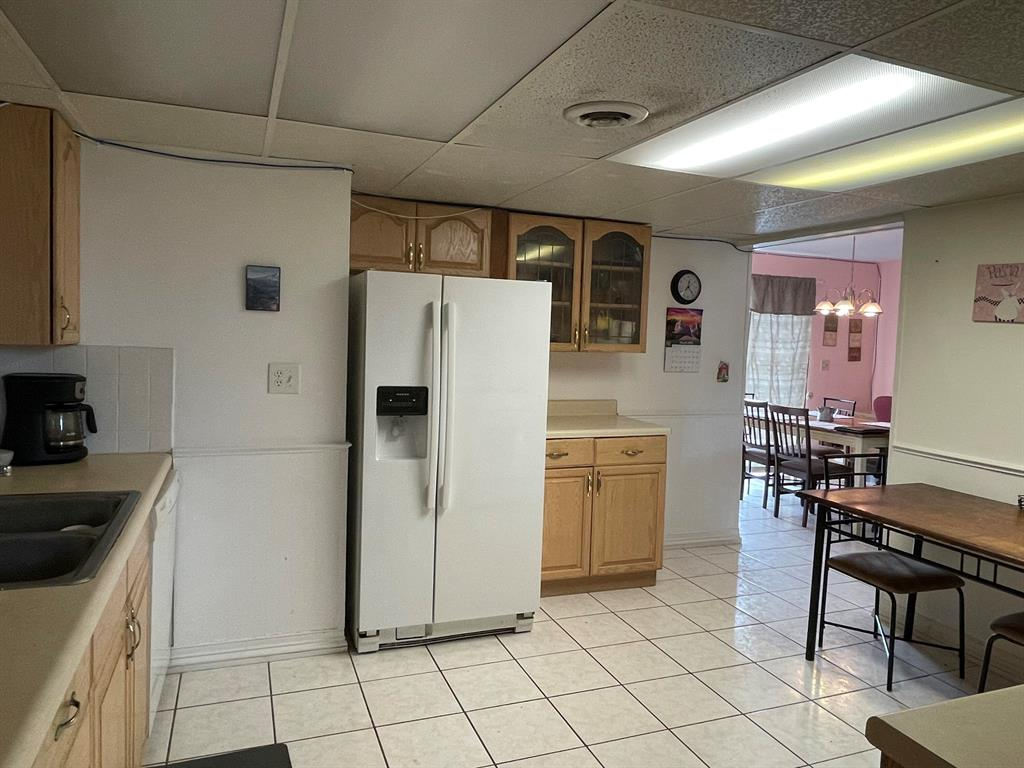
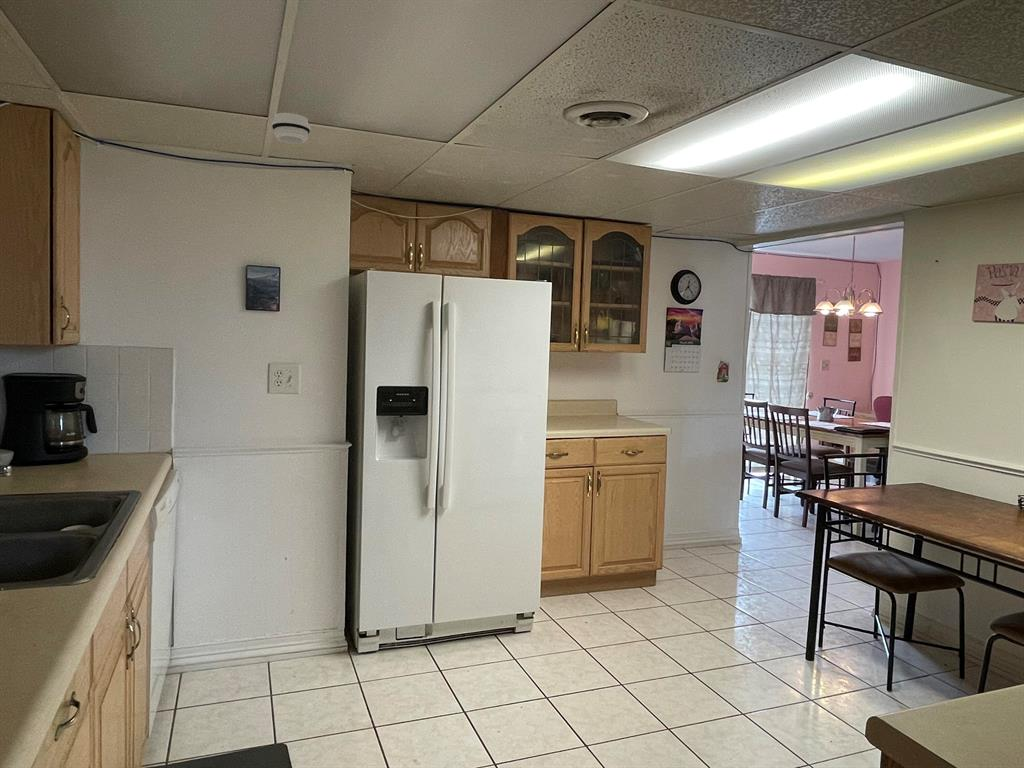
+ smoke detector [271,112,311,145]
